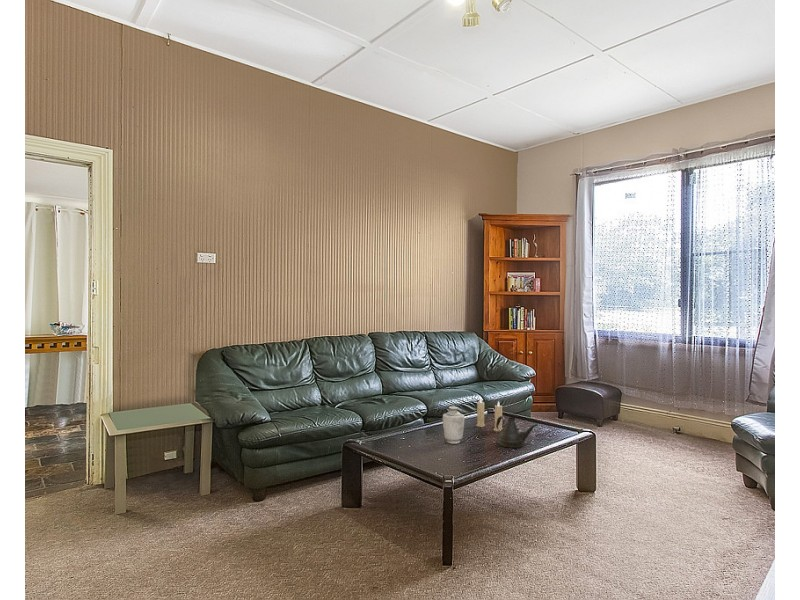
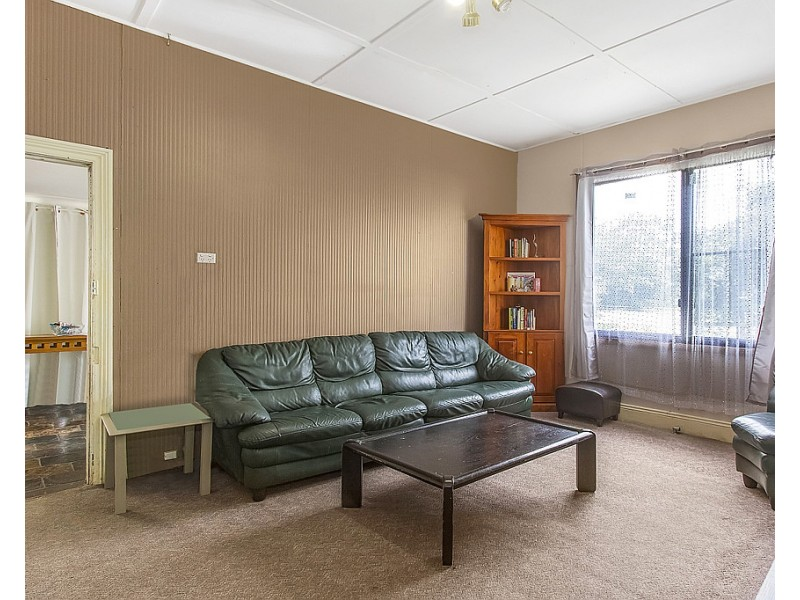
- candle [475,397,503,432]
- teapot [496,415,539,449]
- vase [442,405,465,445]
